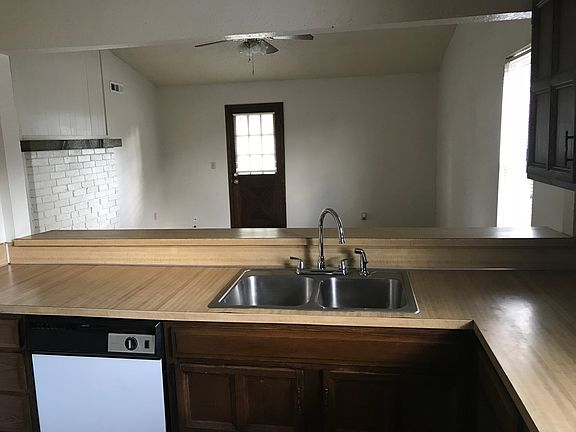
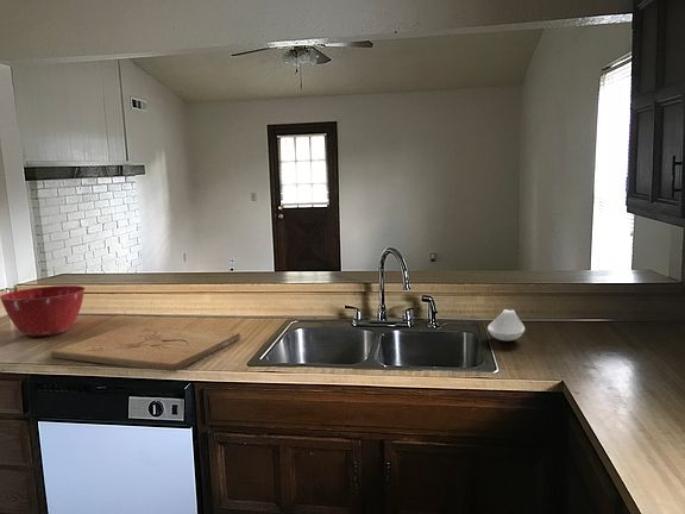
+ cutting board [50,324,241,372]
+ spoon rest [486,308,526,341]
+ mixing bowl [0,284,87,338]
